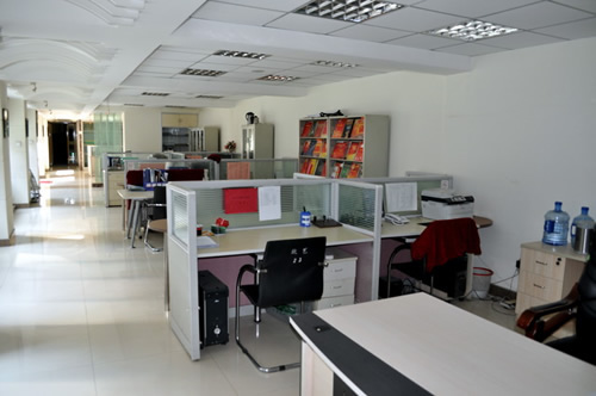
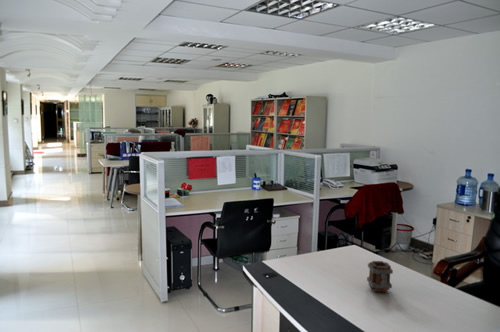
+ mug [366,260,394,293]
